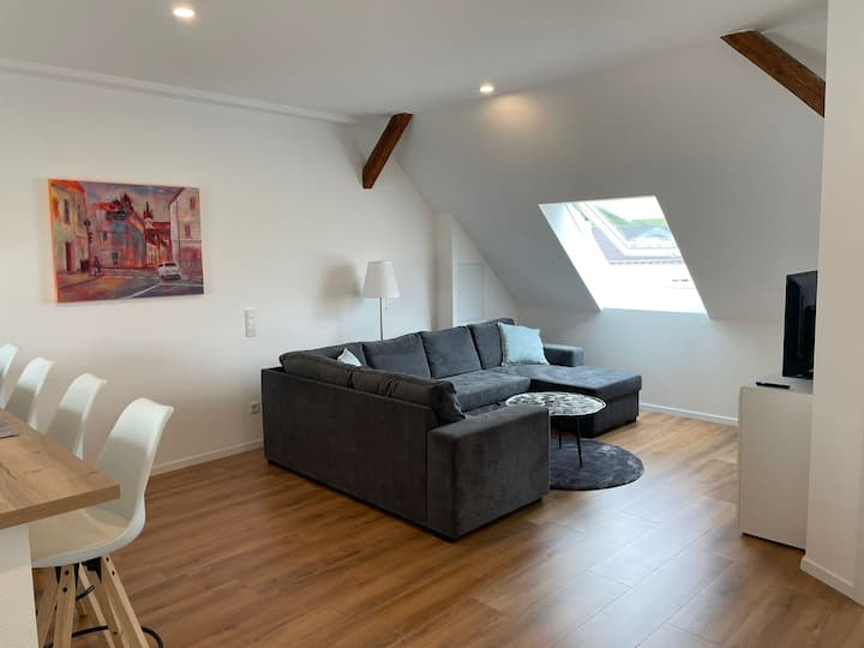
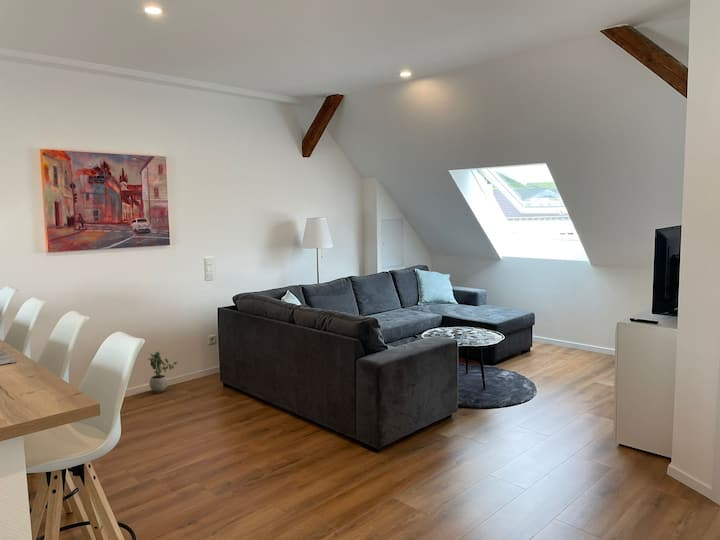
+ potted plant [147,350,178,394]
